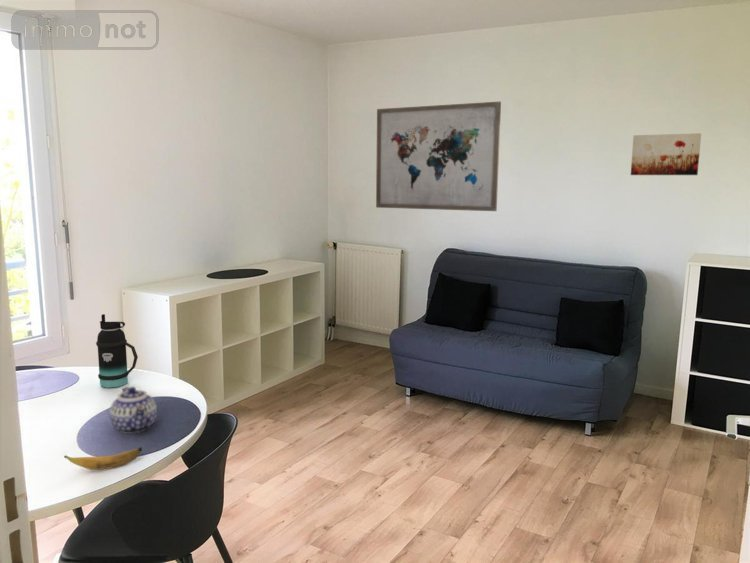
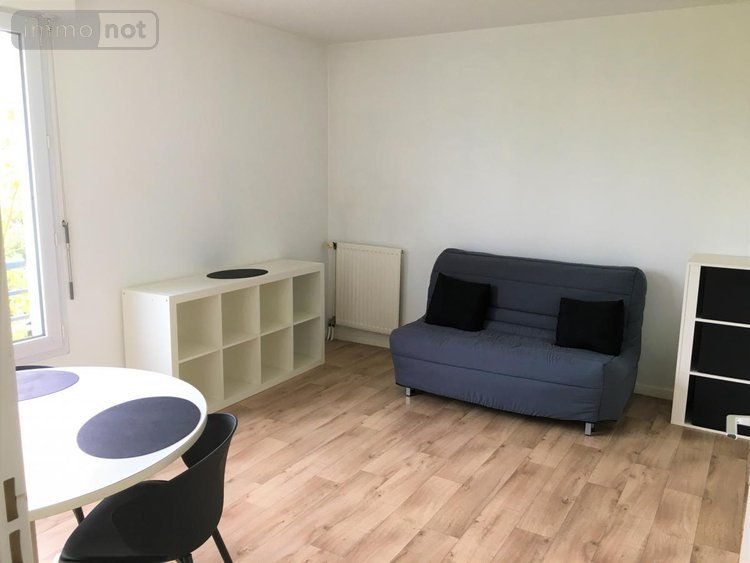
- wall art [630,132,702,176]
- wall art [375,101,502,212]
- teapot [109,386,158,435]
- bottle [95,313,139,388]
- banana [63,446,143,471]
